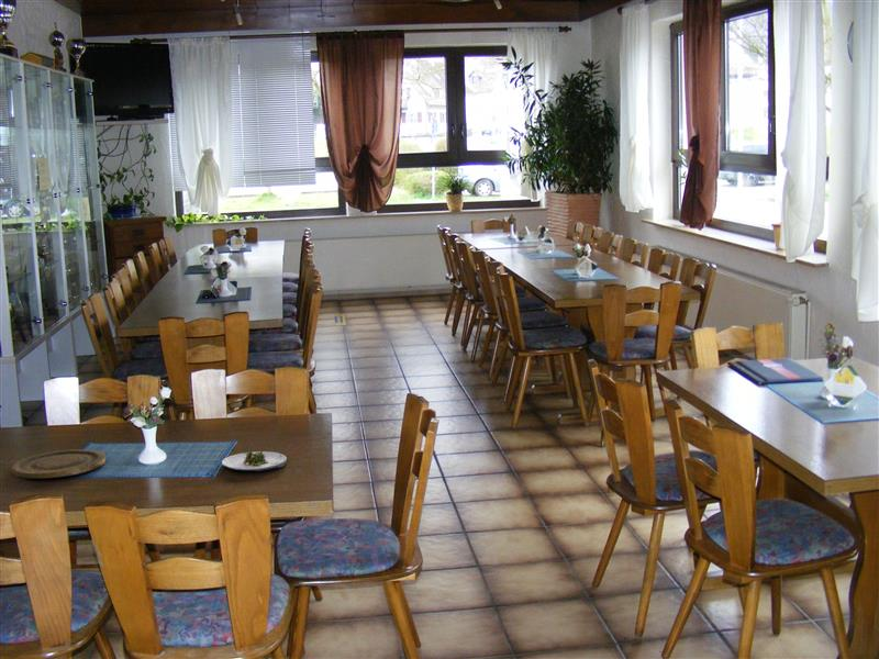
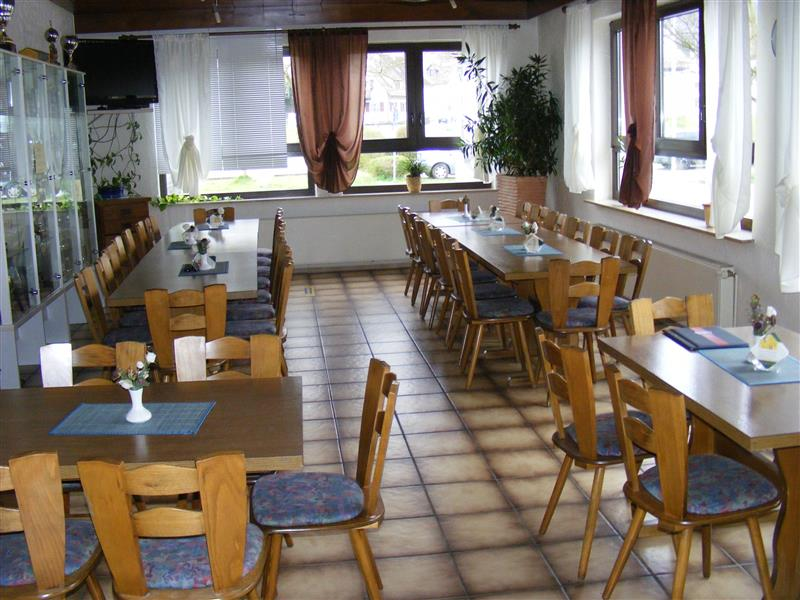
- salad plate [221,450,288,472]
- plate [11,448,107,480]
